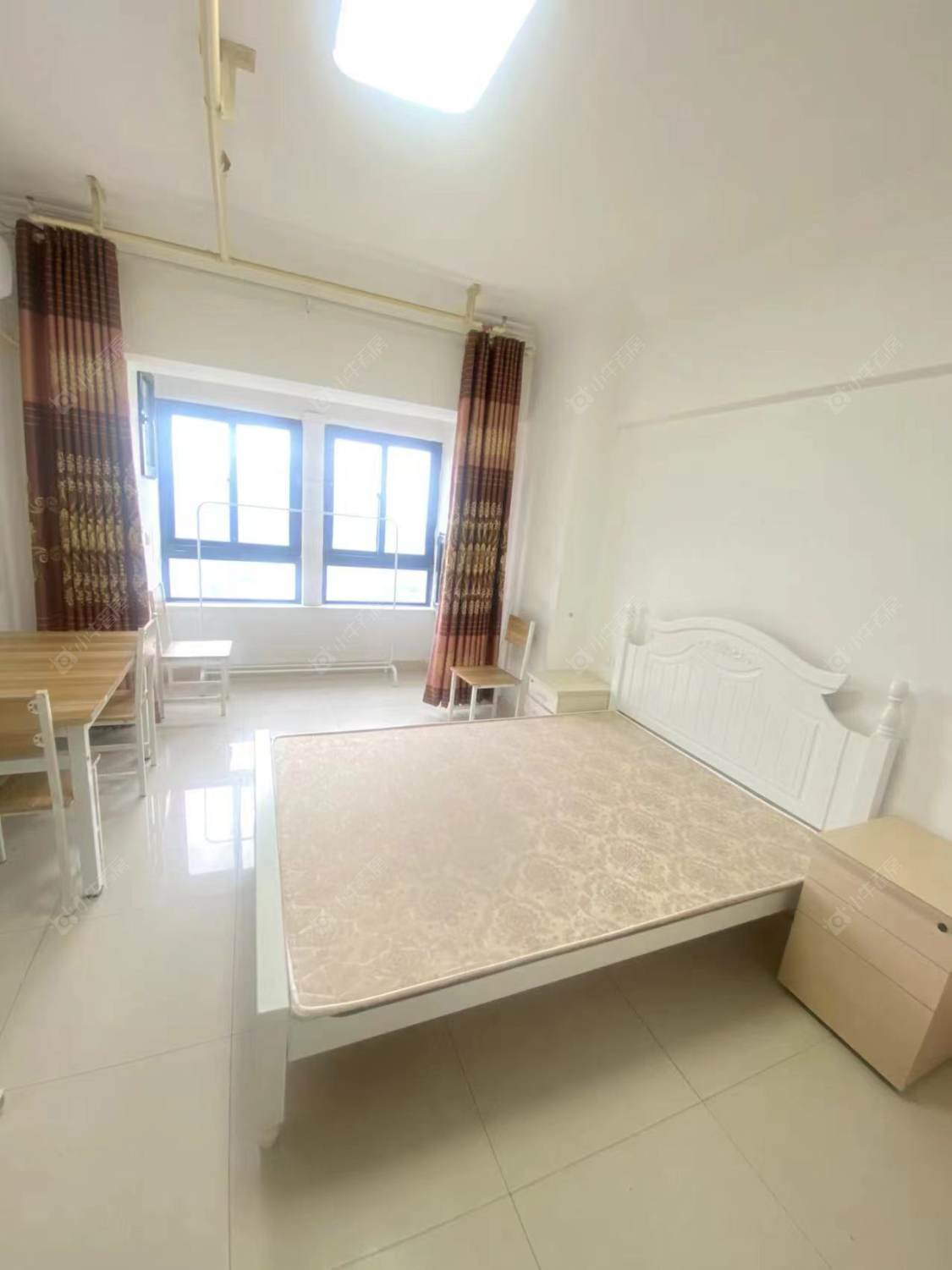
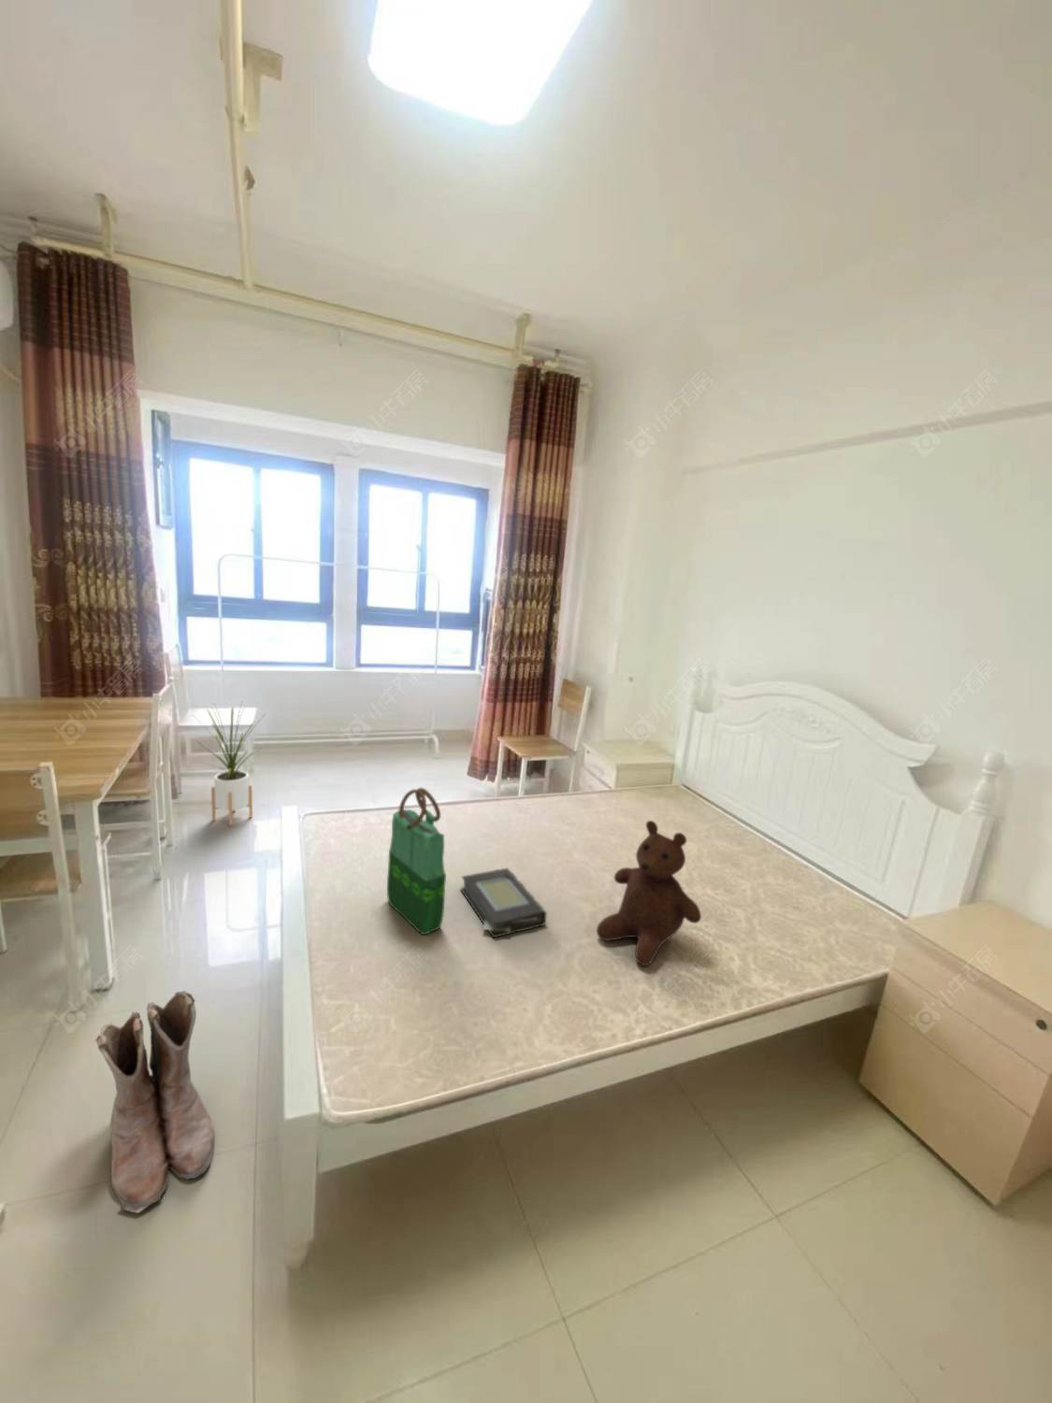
+ teddy bear [596,820,703,967]
+ book [459,867,548,939]
+ tote bag [386,787,446,936]
+ house plant [193,702,266,827]
+ boots [93,990,215,1214]
